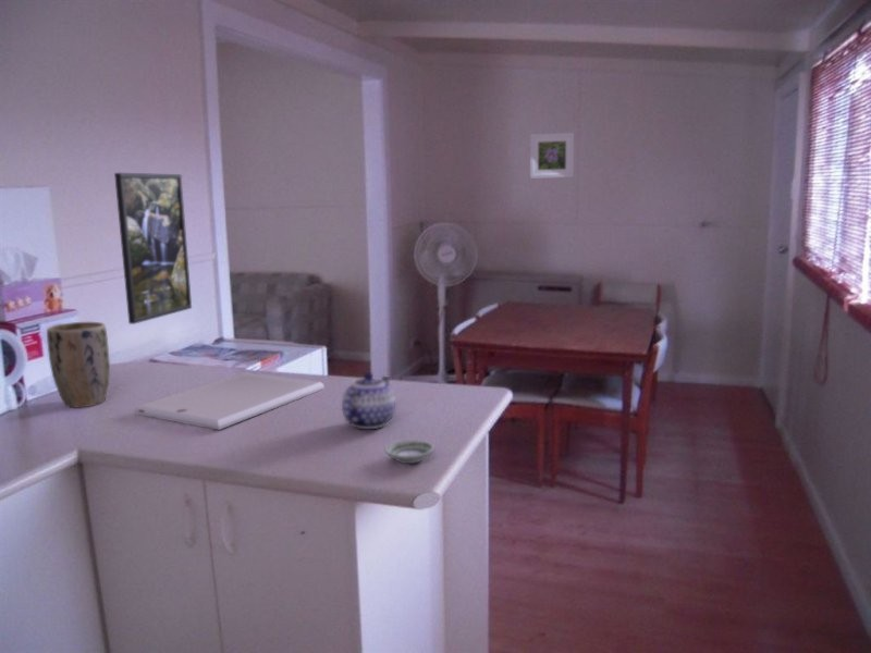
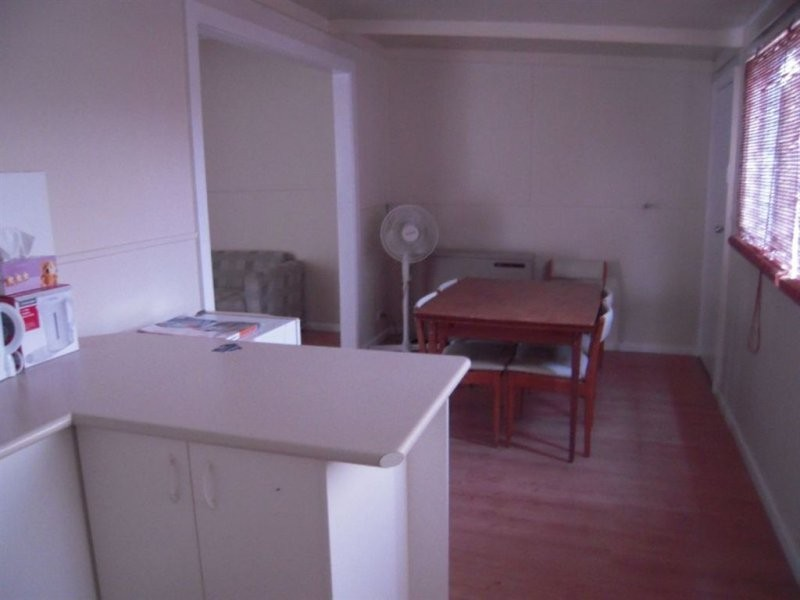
- saucer [384,439,436,465]
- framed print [529,132,575,178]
- plant pot [46,321,111,408]
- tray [134,371,326,431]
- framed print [113,172,193,325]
- teapot [341,371,396,430]
